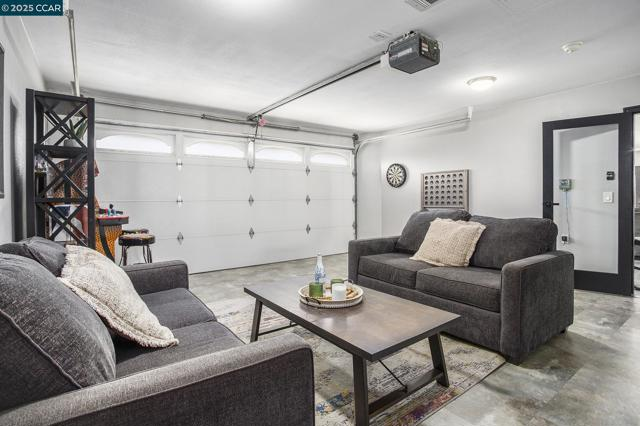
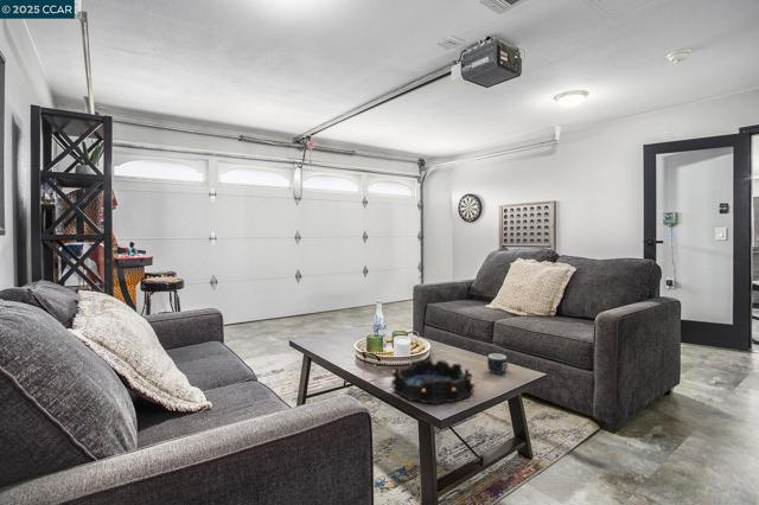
+ mug [486,352,509,375]
+ decorative bowl [390,358,476,405]
